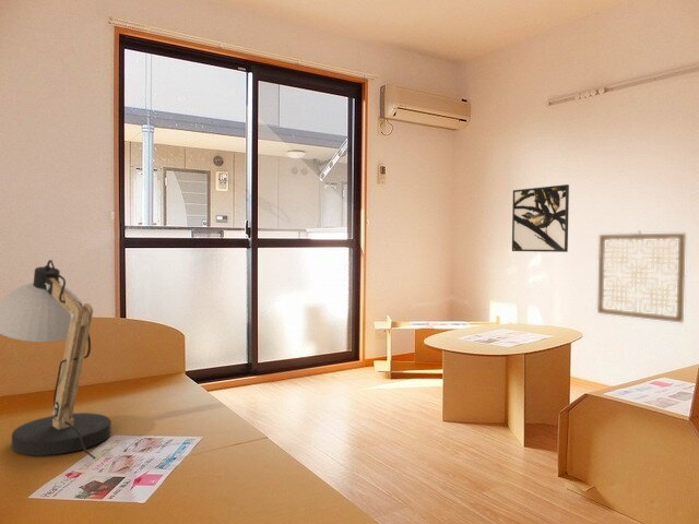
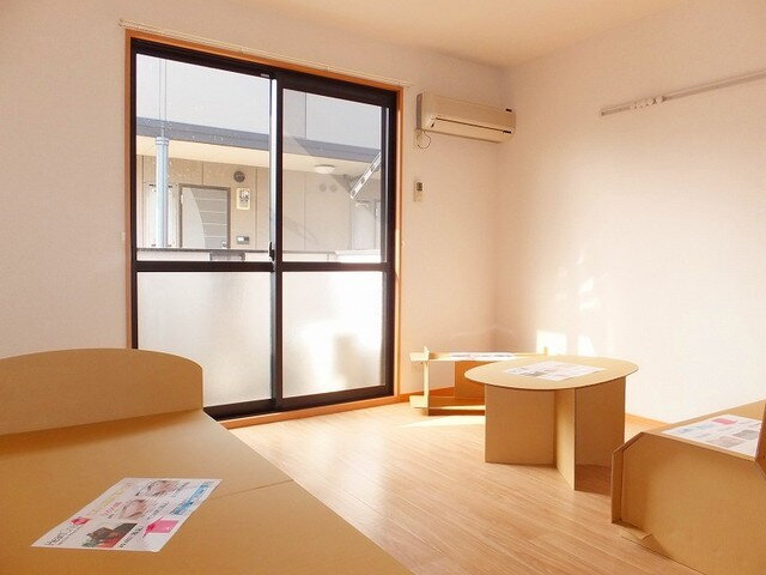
- wall art [596,230,687,323]
- desk lamp [0,259,112,461]
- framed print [511,183,570,253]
